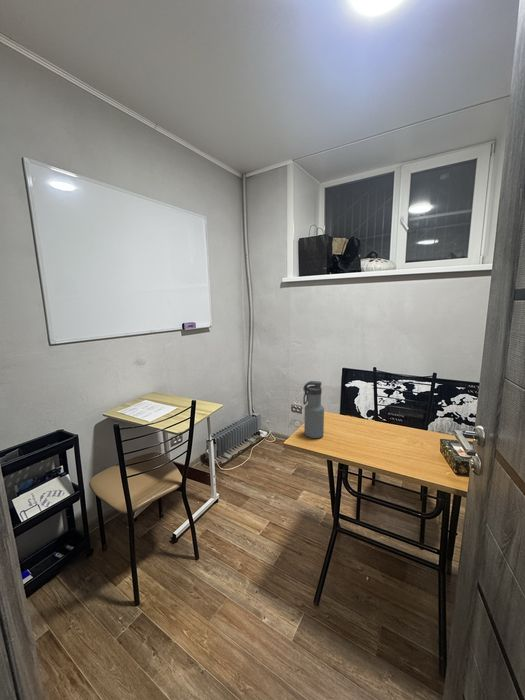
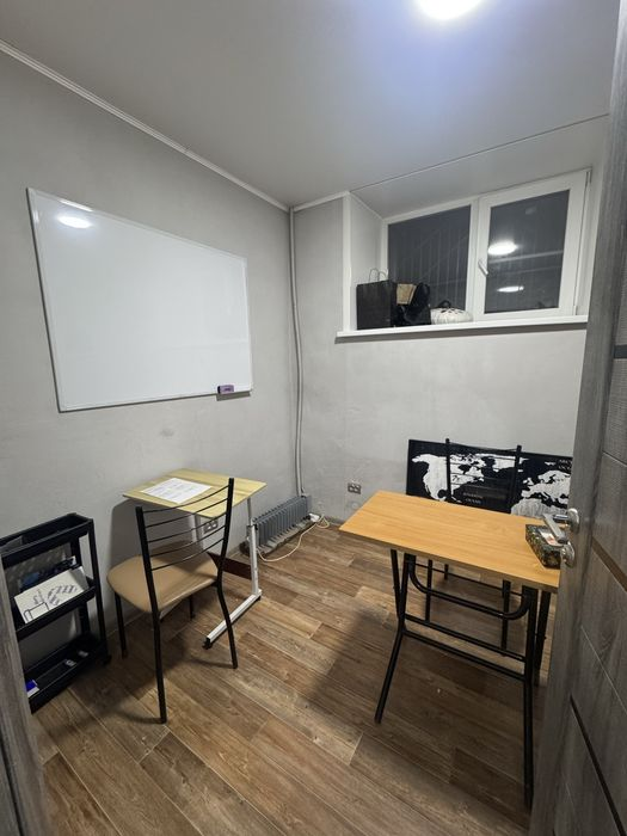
- water bottle [302,380,325,439]
